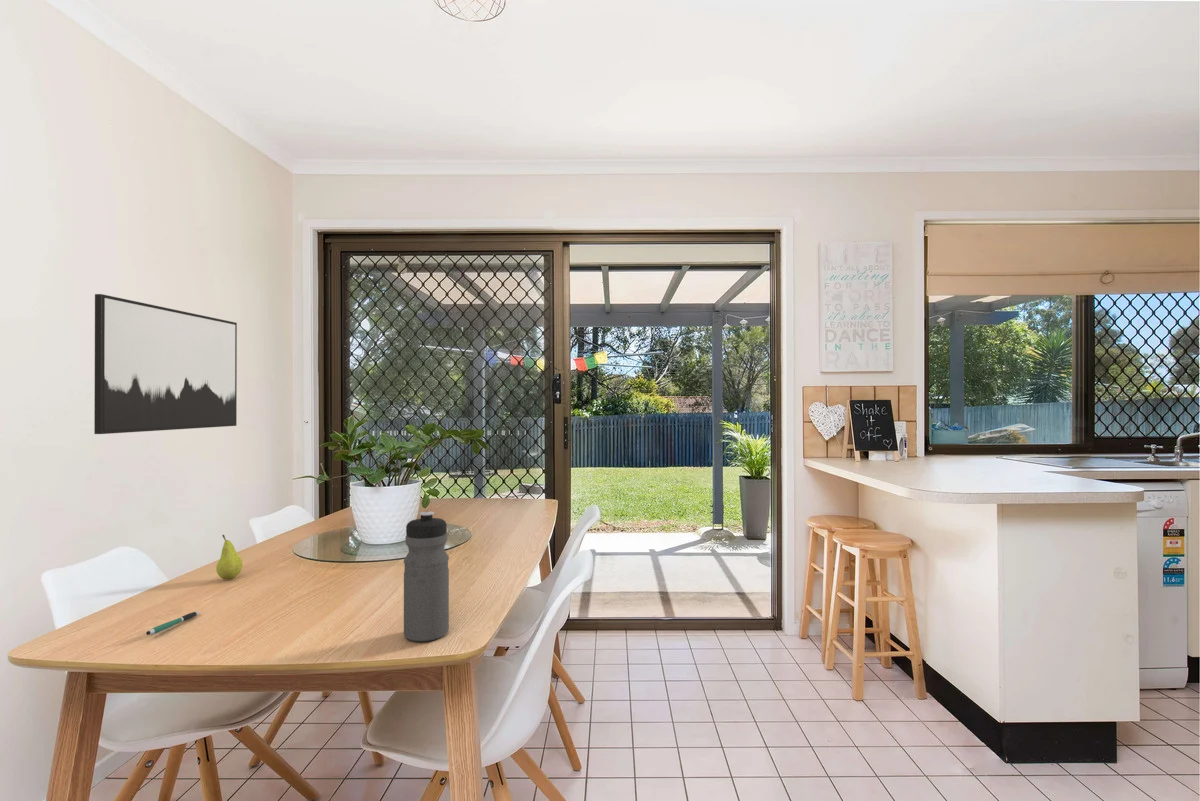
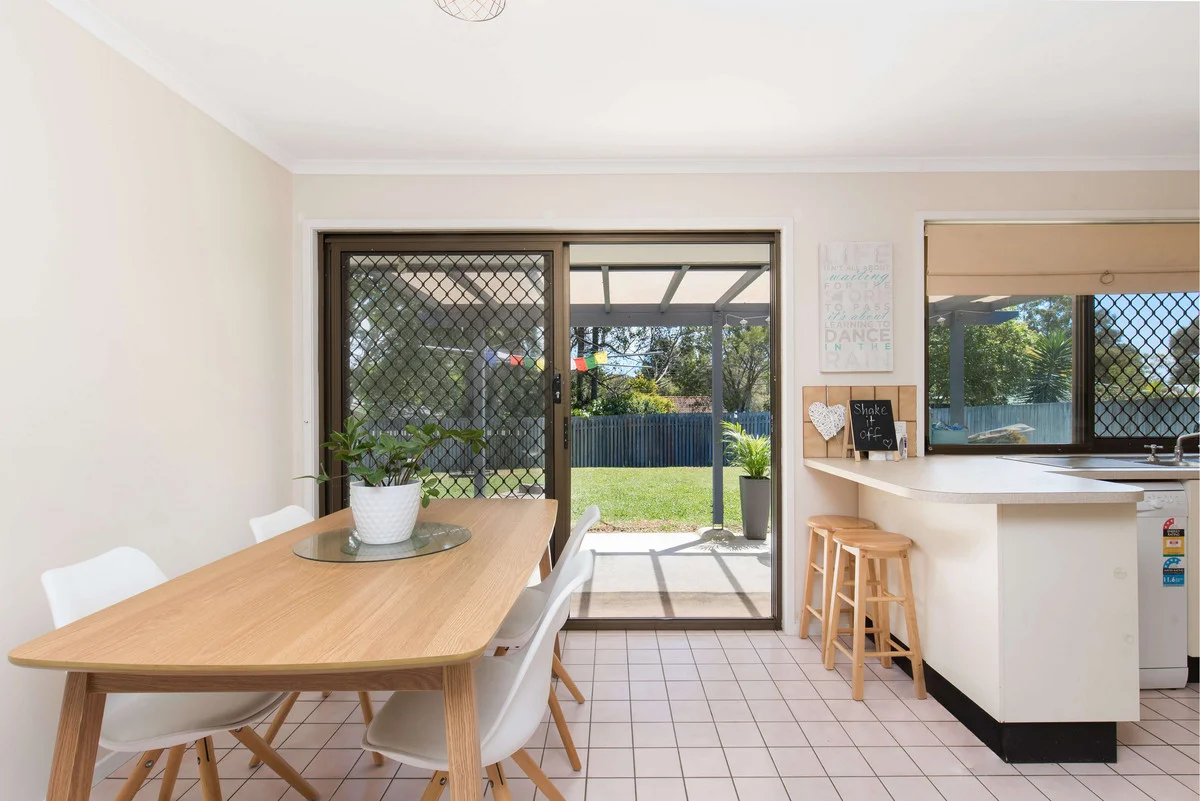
- wall art [93,293,238,435]
- fruit [215,534,244,580]
- pen [145,610,201,636]
- water bottle [403,510,450,643]
